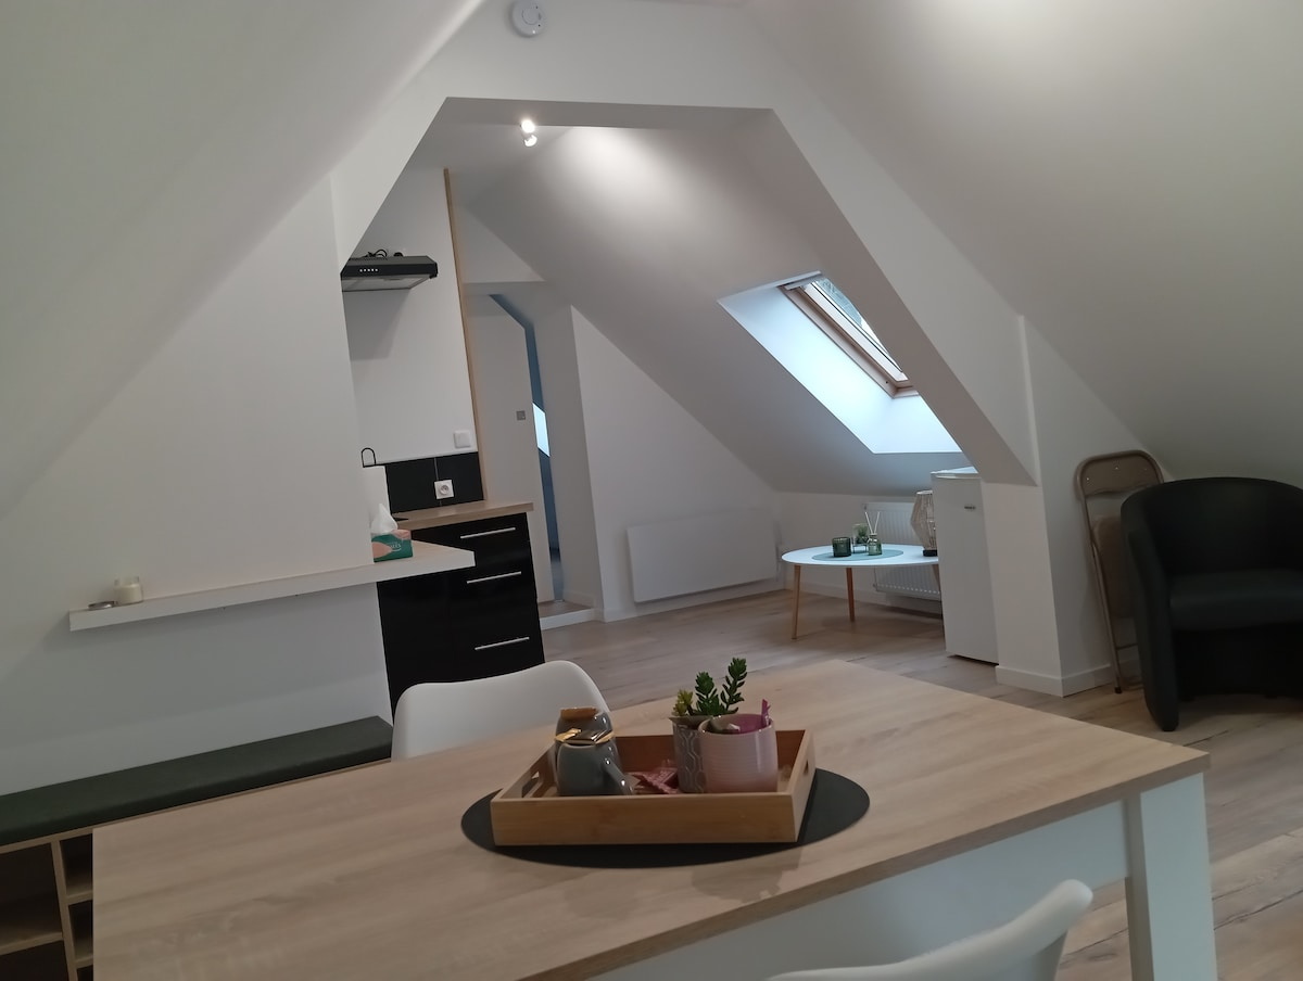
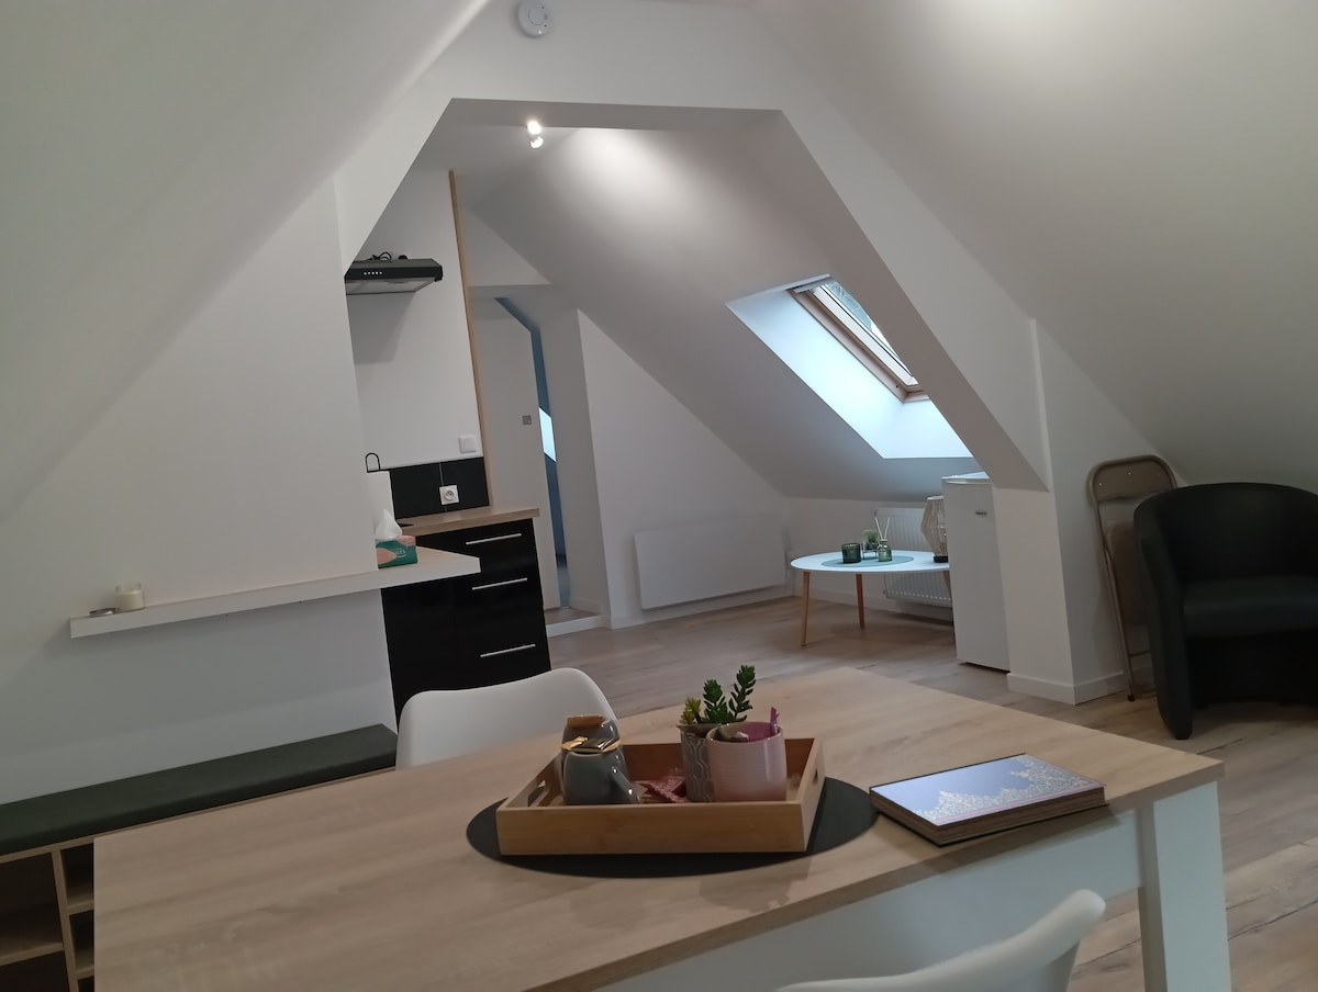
+ hardcover book [868,752,1110,846]
